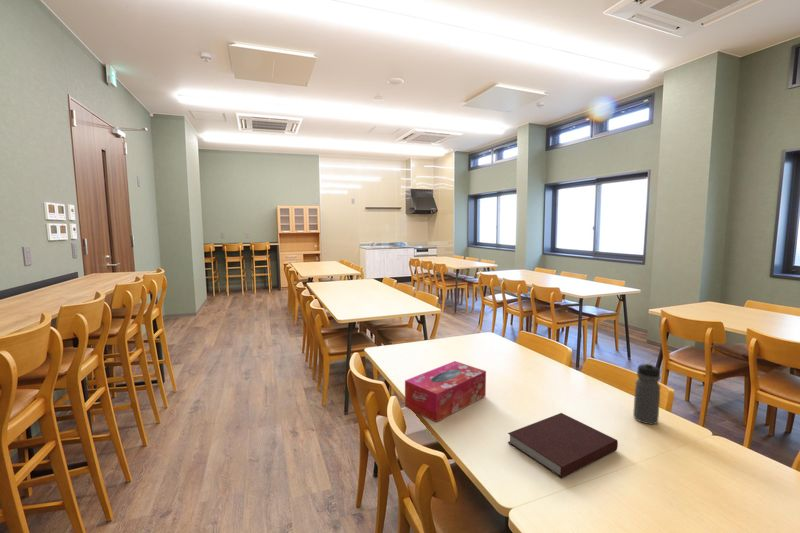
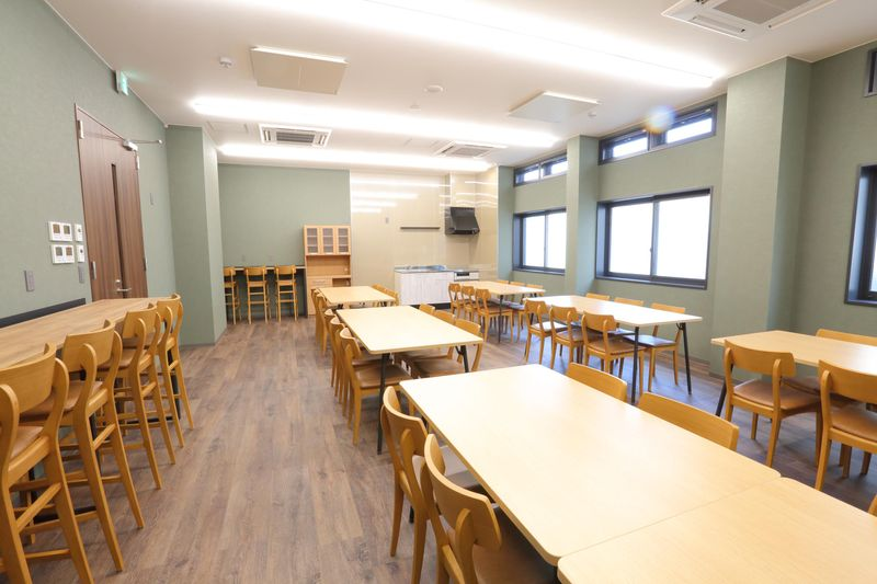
- water bottle [632,361,662,425]
- tissue box [404,360,487,423]
- notebook [507,412,619,479]
